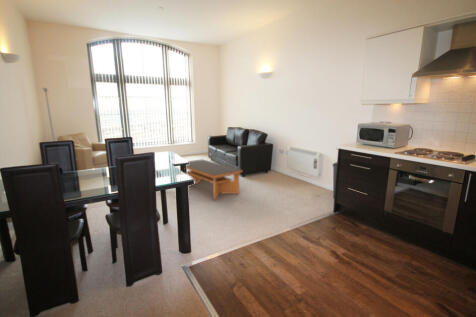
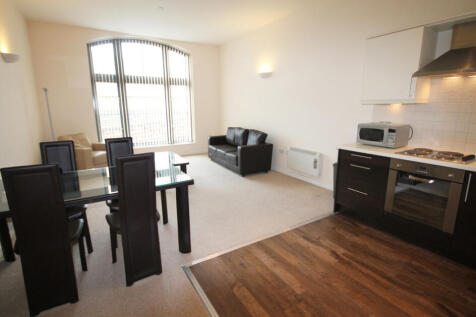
- coffee table [185,158,243,201]
